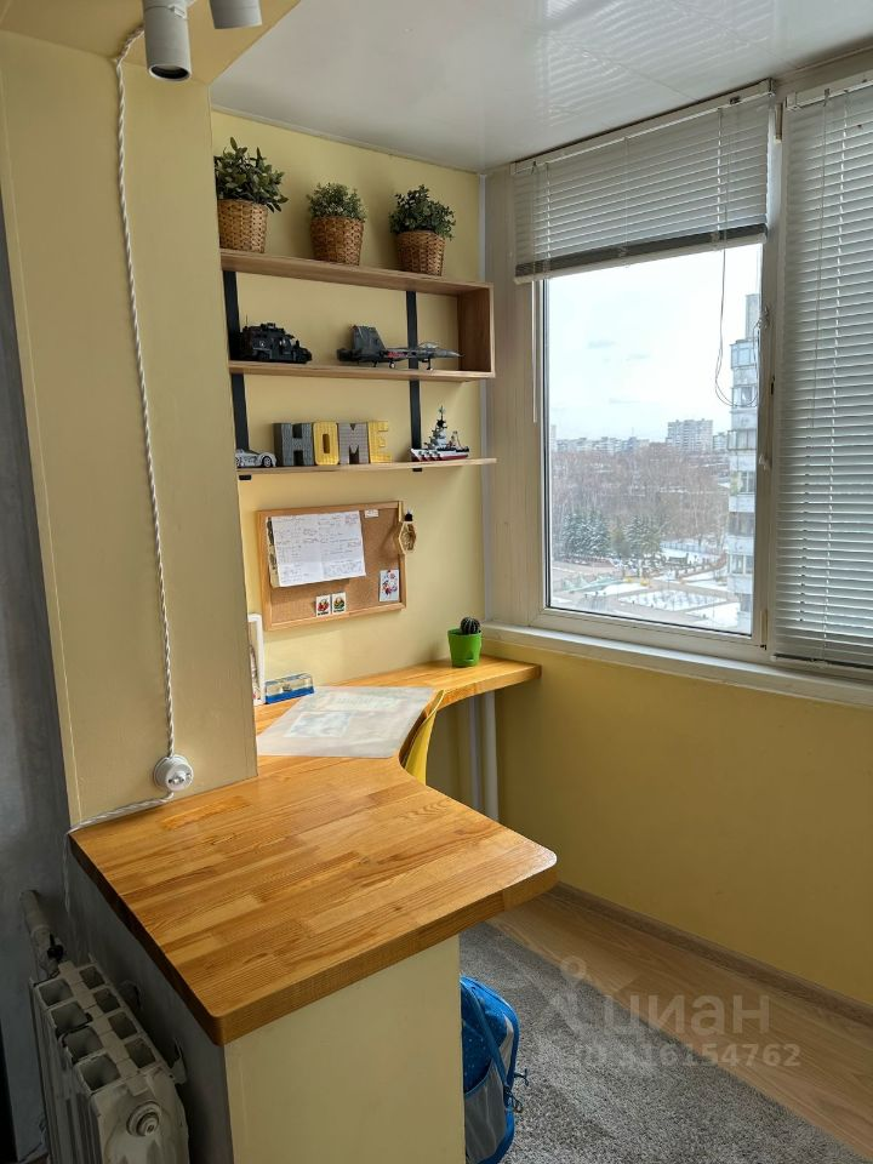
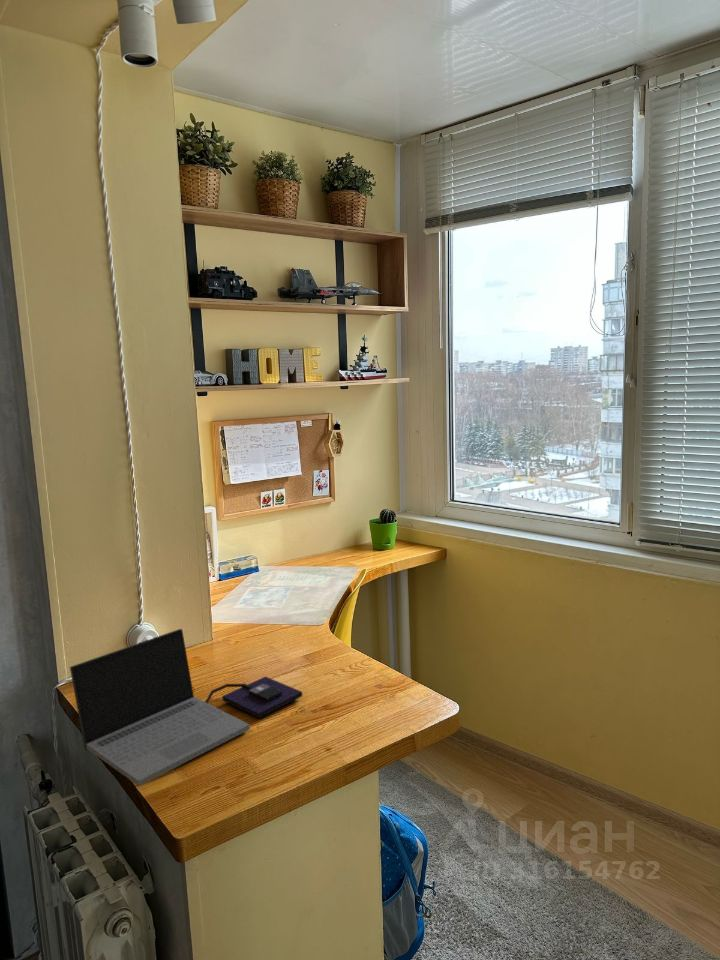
+ laptop computer [69,628,303,787]
